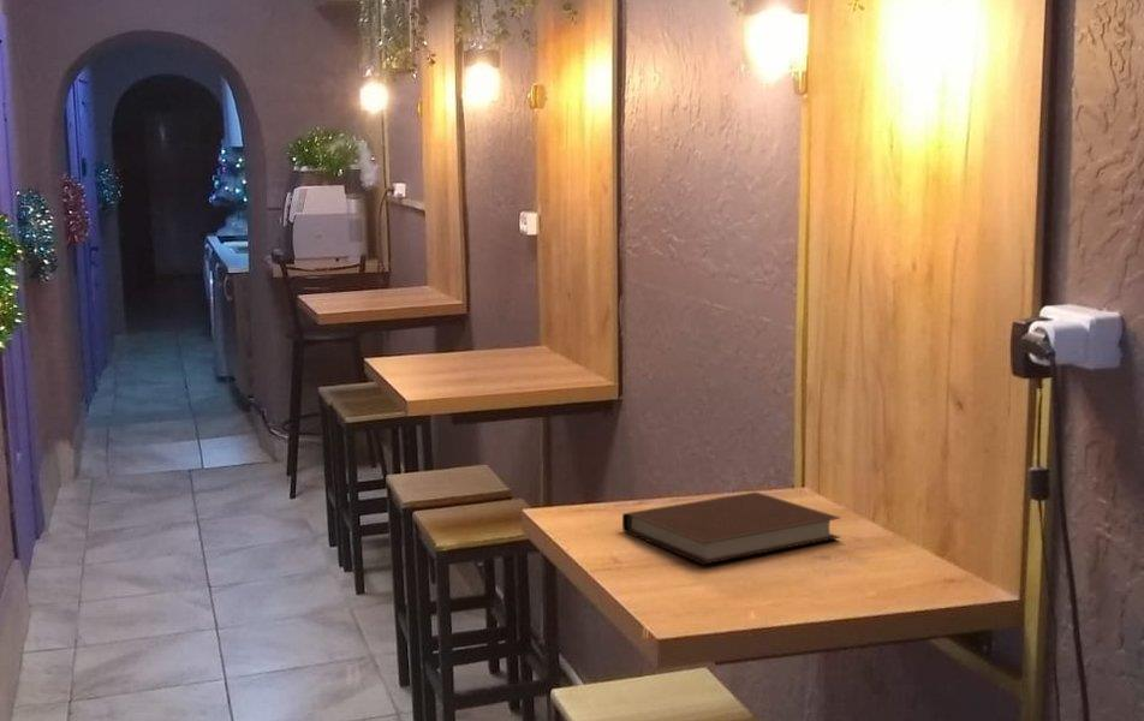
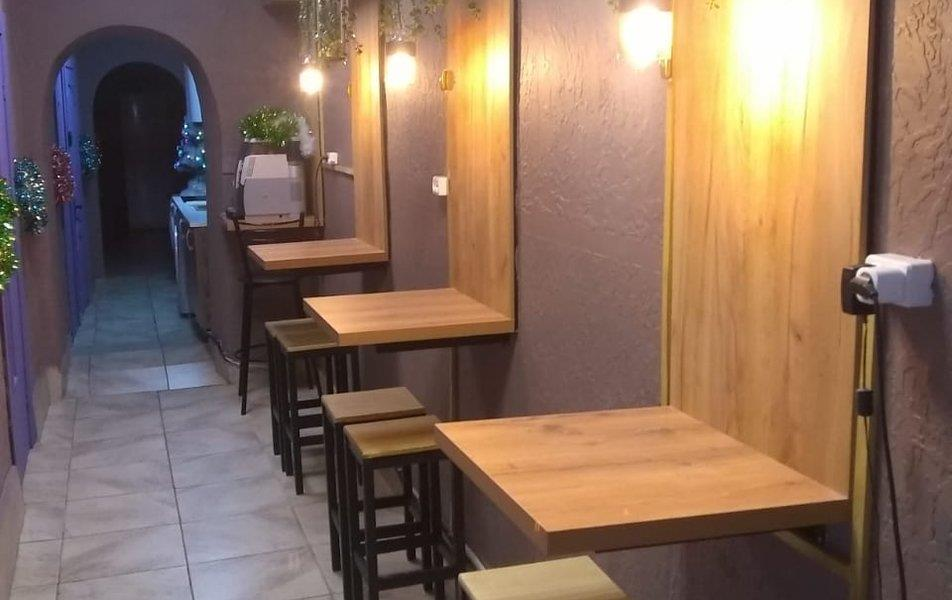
- notebook [621,491,841,566]
